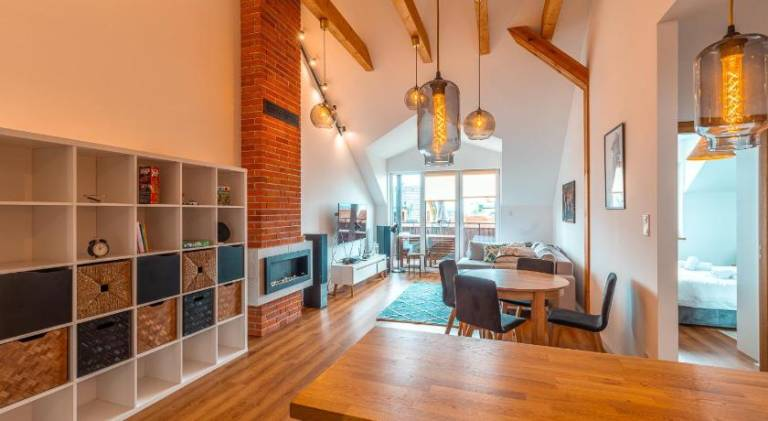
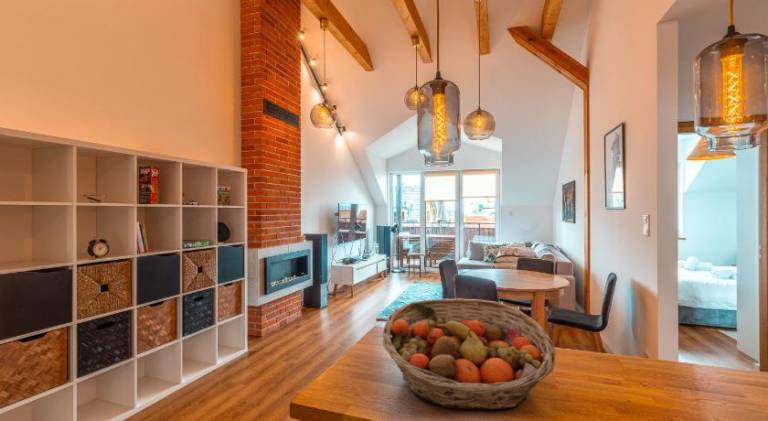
+ fruit basket [382,297,557,410]
